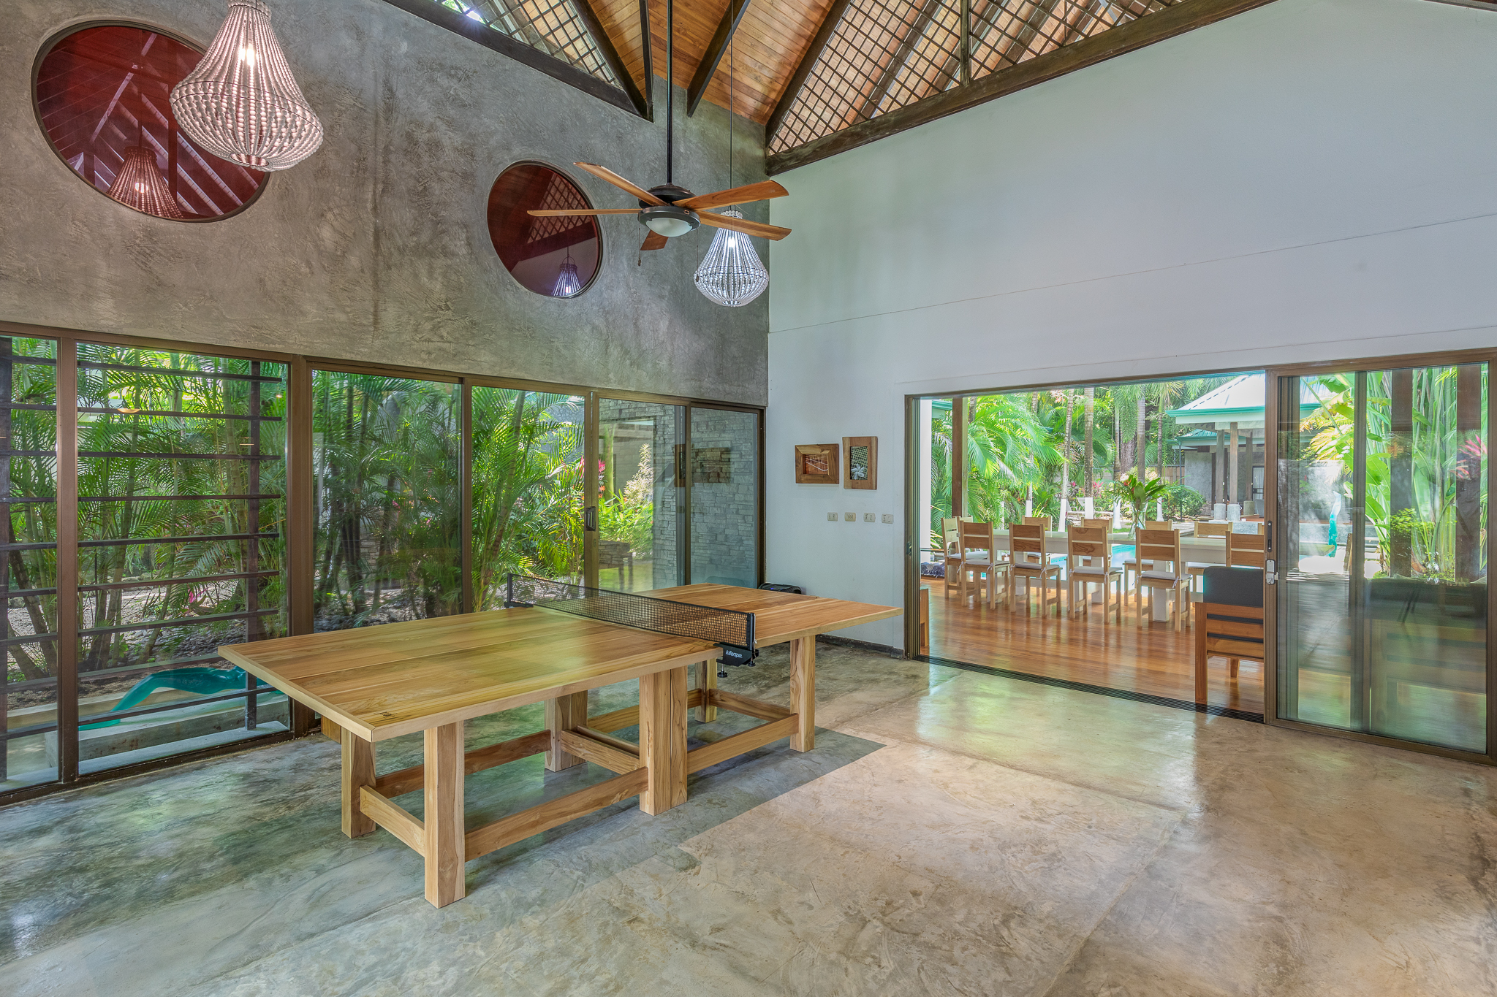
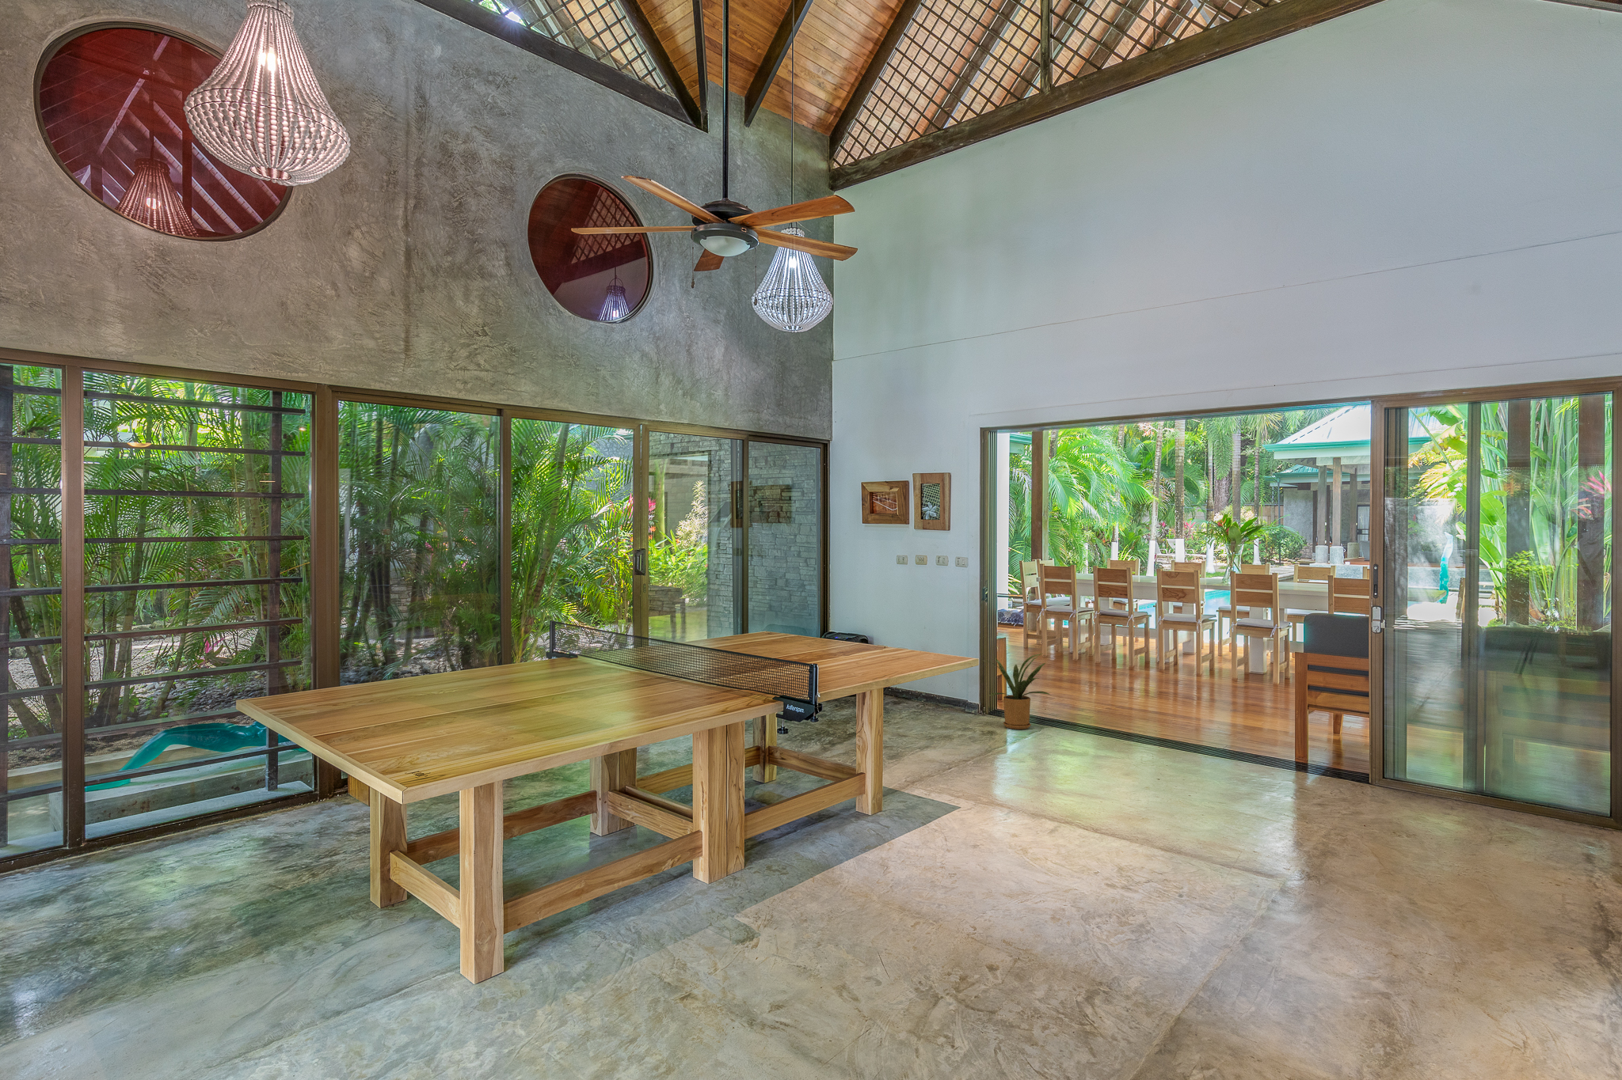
+ house plant [983,653,1052,730]
